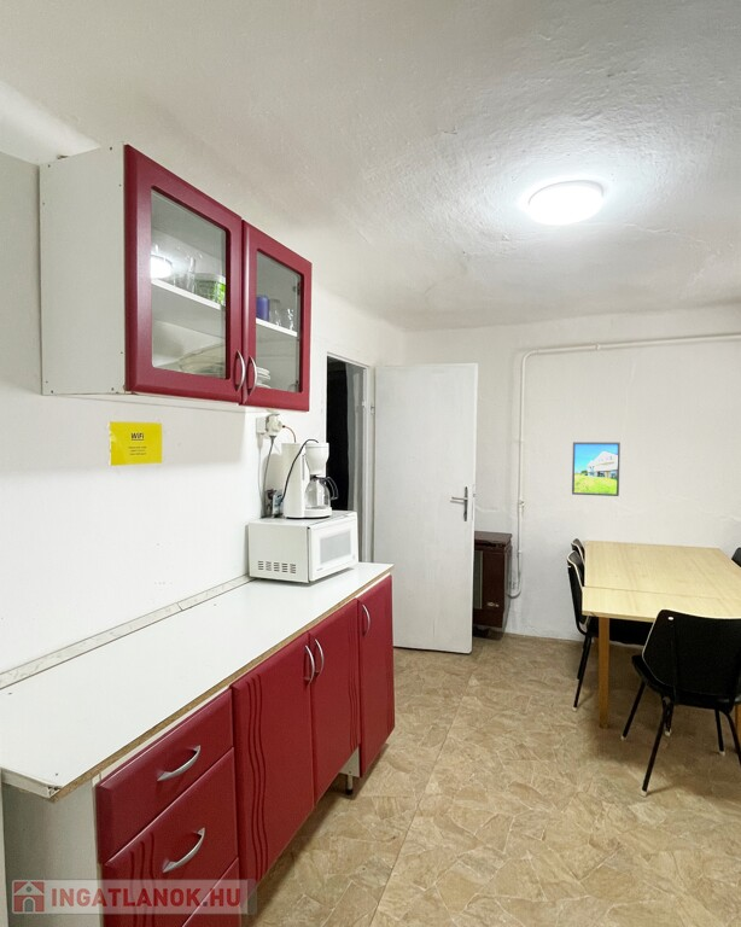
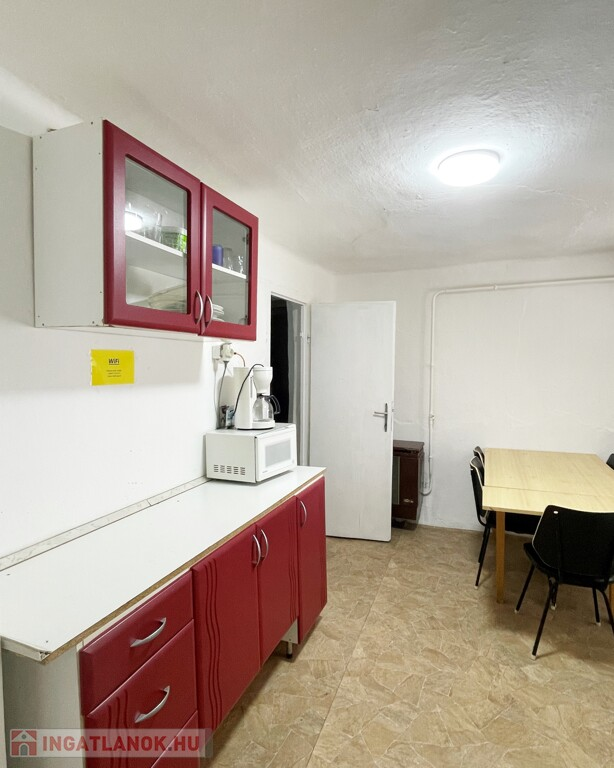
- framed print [571,441,622,497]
